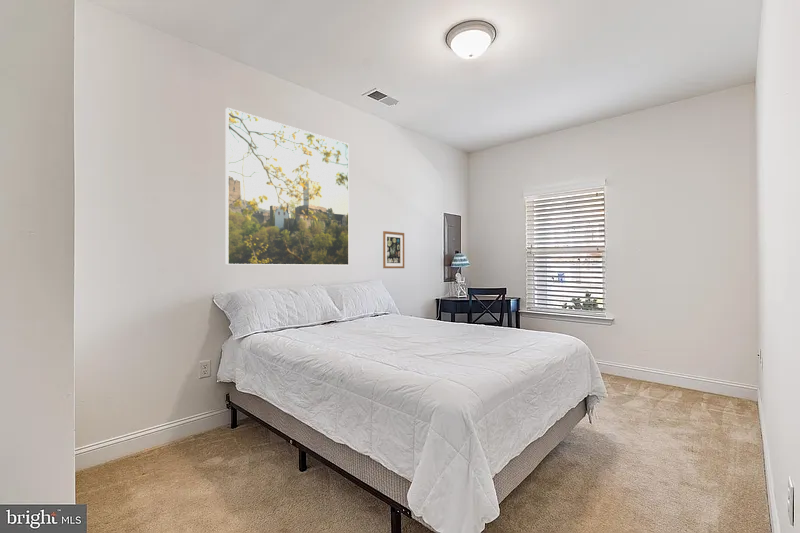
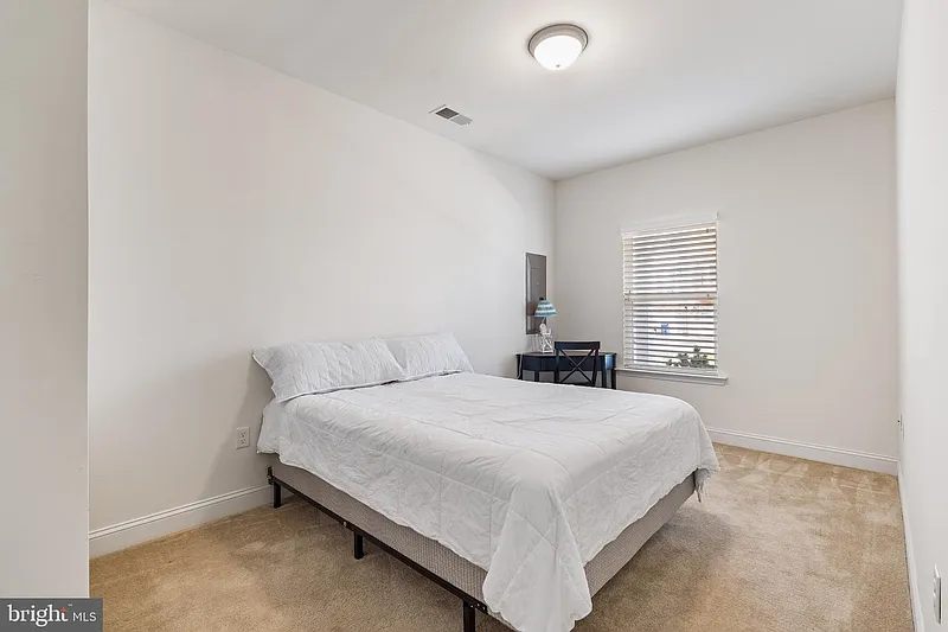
- wall art [382,230,405,269]
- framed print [225,107,350,266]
